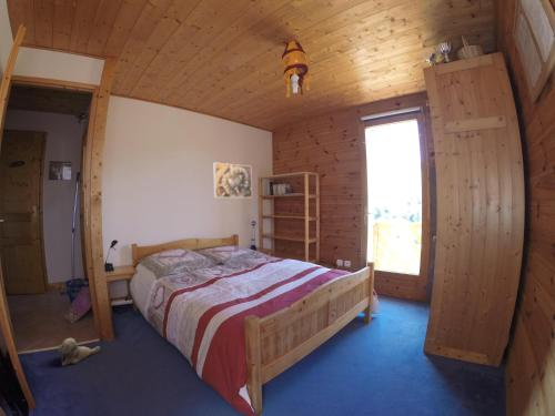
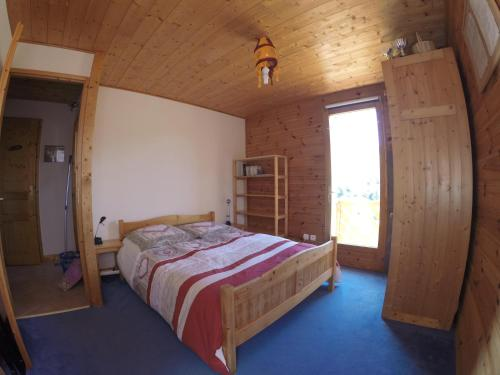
- plush toy [57,337,101,367]
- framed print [213,161,253,199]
